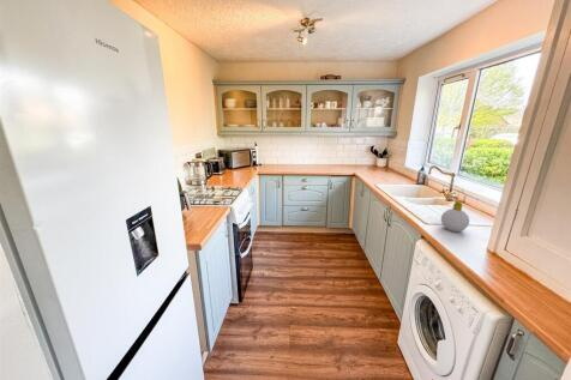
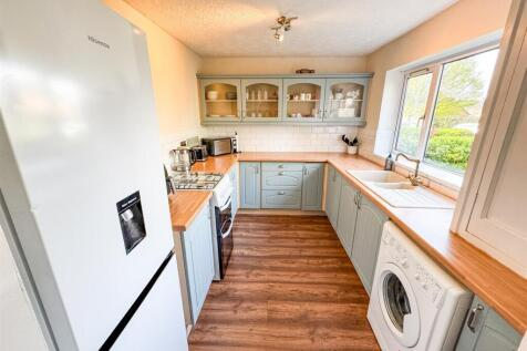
- soap bottle [440,199,470,233]
